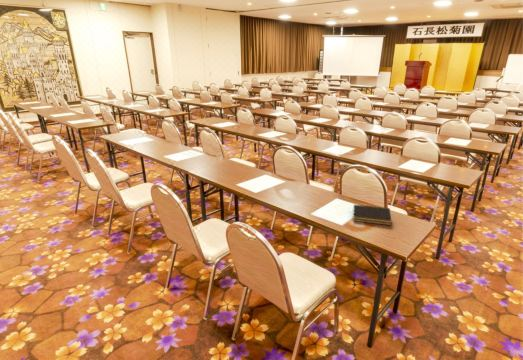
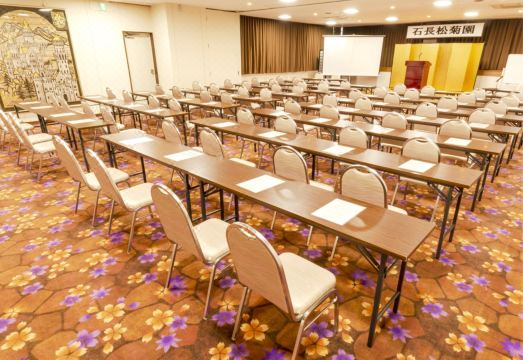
- notepad [352,204,393,226]
